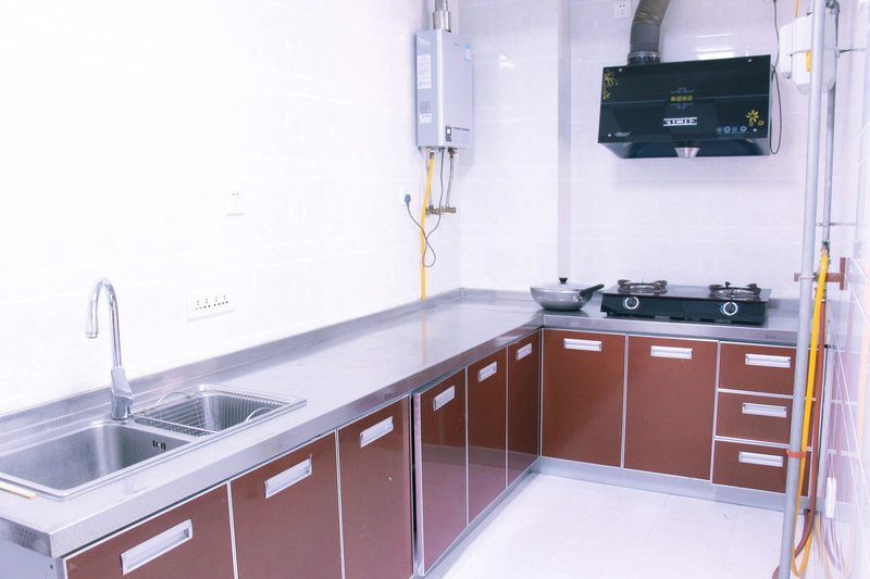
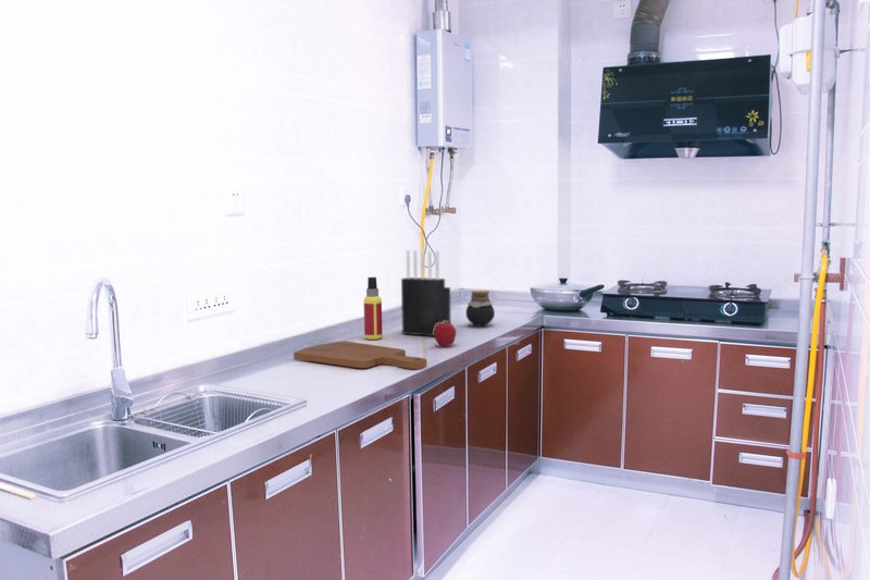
+ fruit [434,321,457,347]
+ jar [465,289,496,326]
+ cutting board [293,340,427,370]
+ knife block [400,249,452,337]
+ spray bottle [363,276,384,341]
